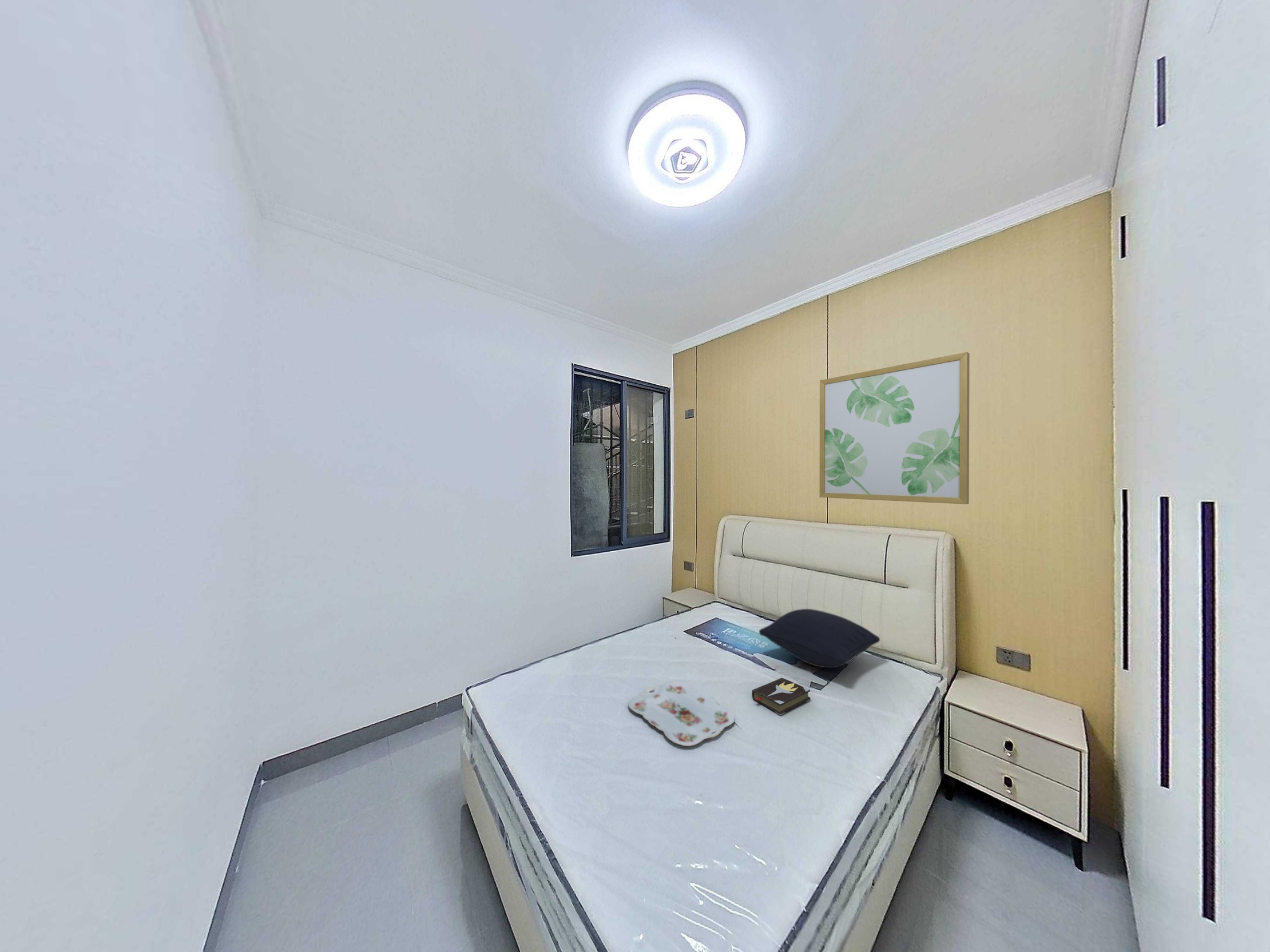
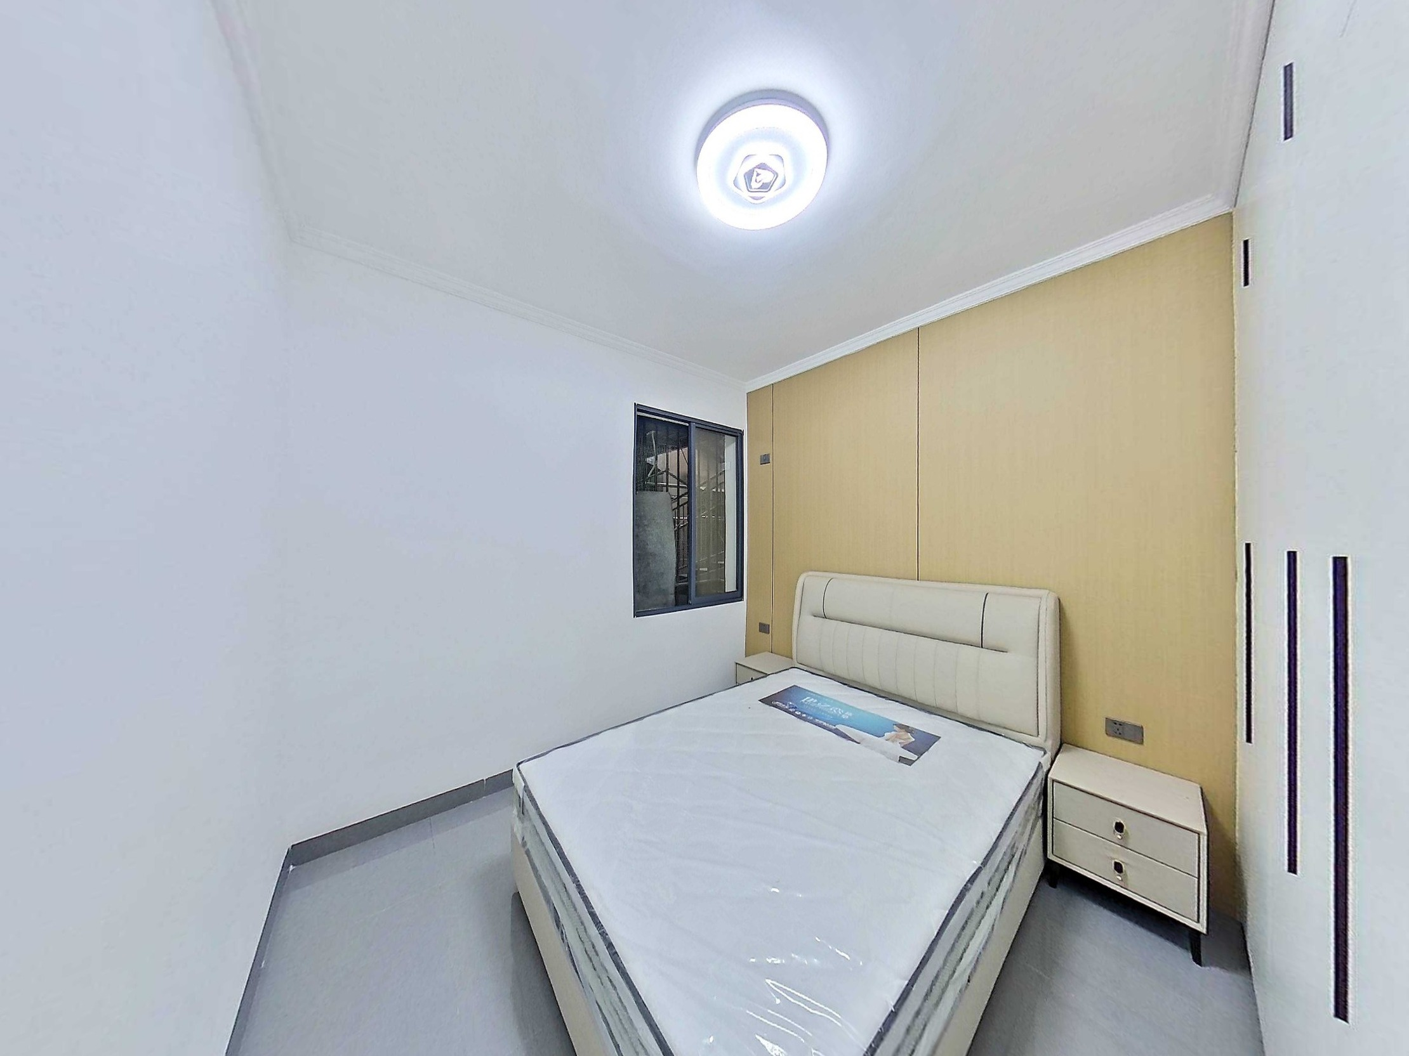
- hardback book [752,677,811,716]
- serving tray [628,682,735,747]
- pillow [759,608,880,668]
- wall art [819,352,970,505]
